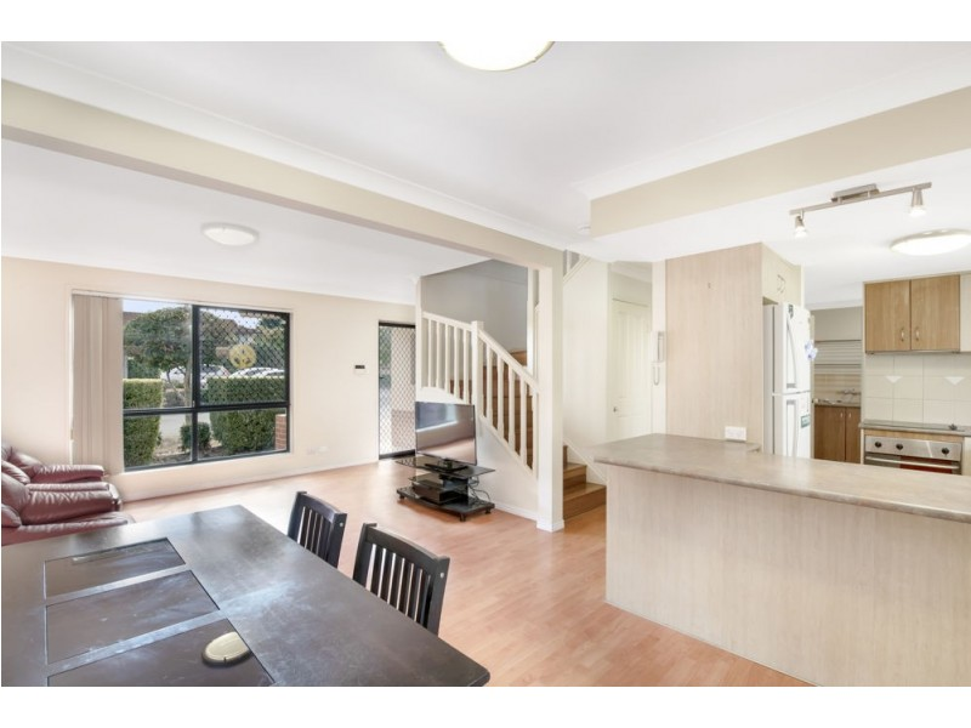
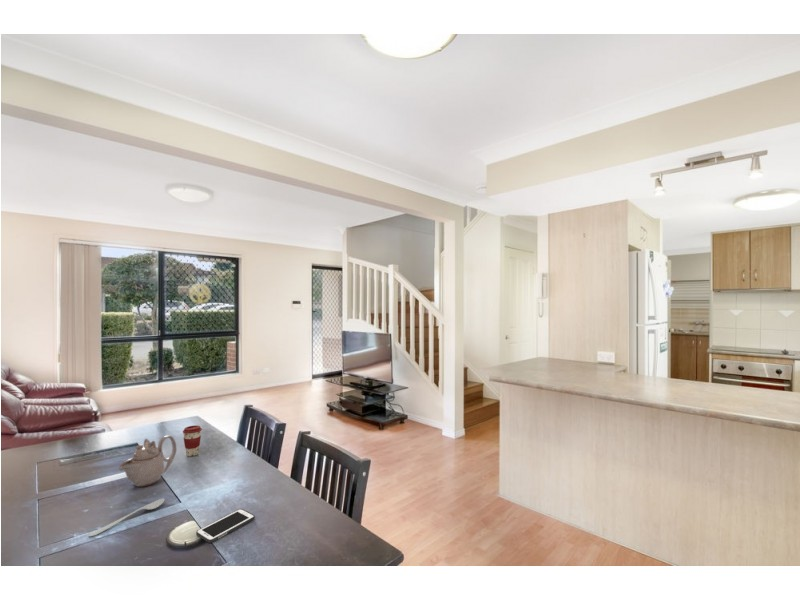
+ spoon [88,497,166,538]
+ coffee cup [182,424,203,457]
+ cell phone [195,508,256,544]
+ teapot [118,434,177,488]
